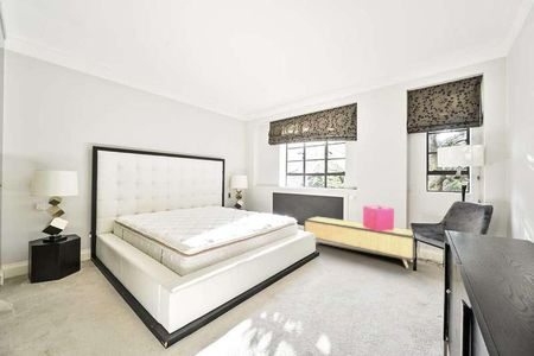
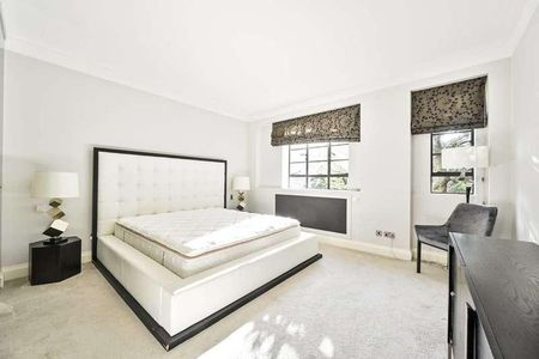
- storage bench [303,216,420,269]
- storage bin [362,204,395,230]
